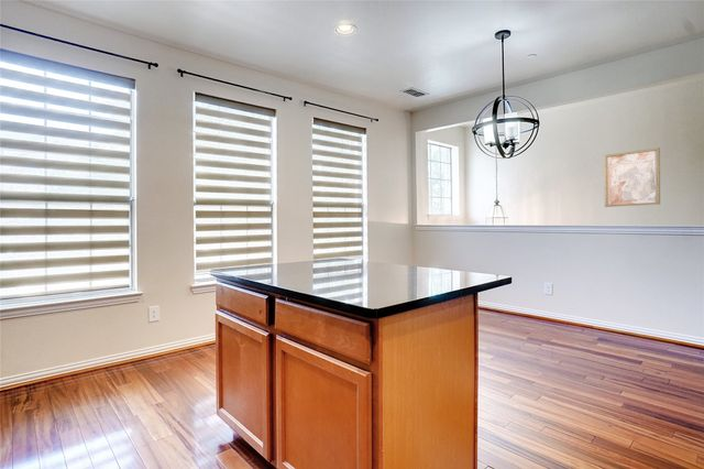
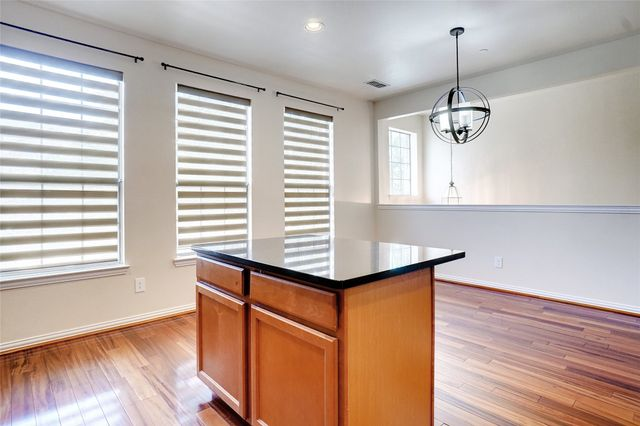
- wall art [603,146,661,208]
